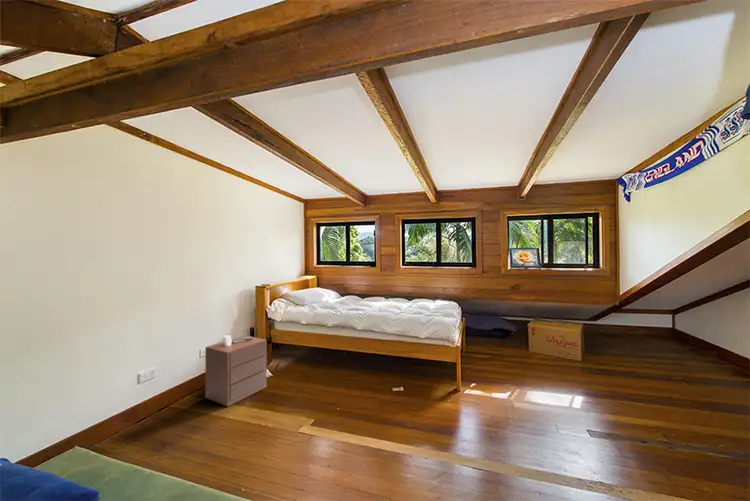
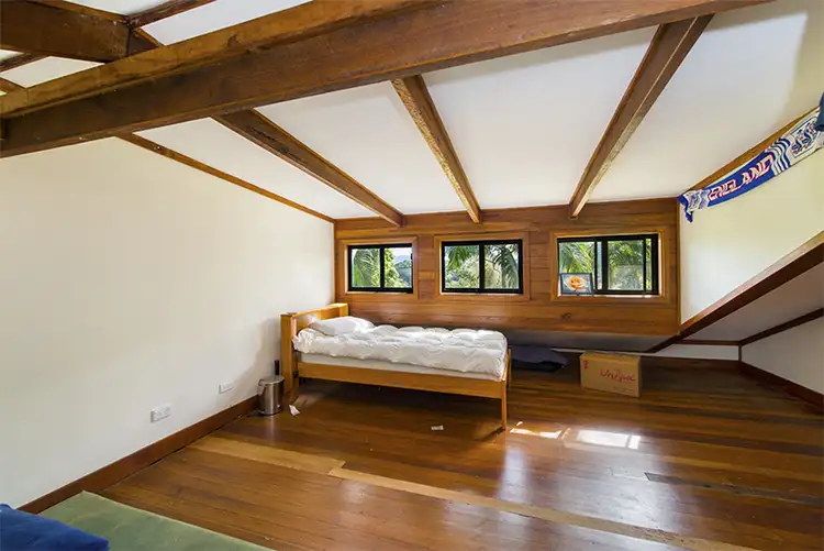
- nightstand [204,334,268,407]
